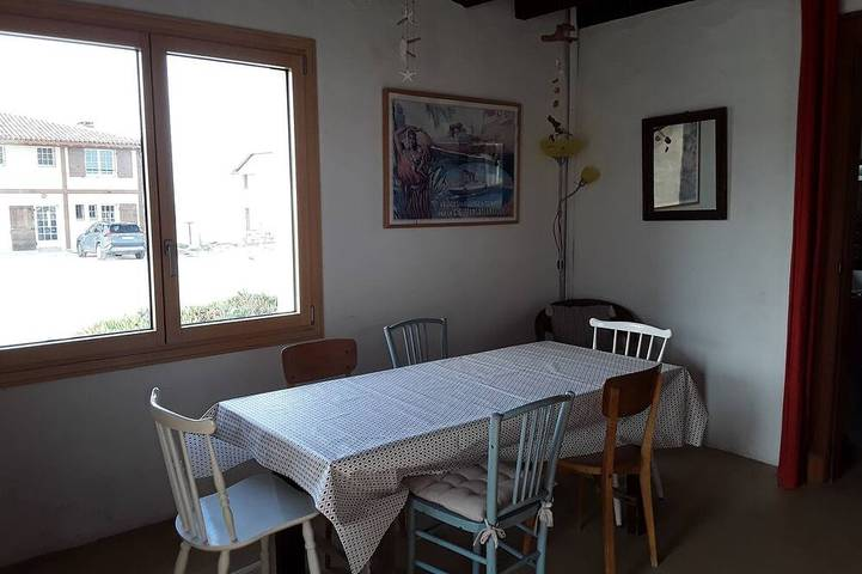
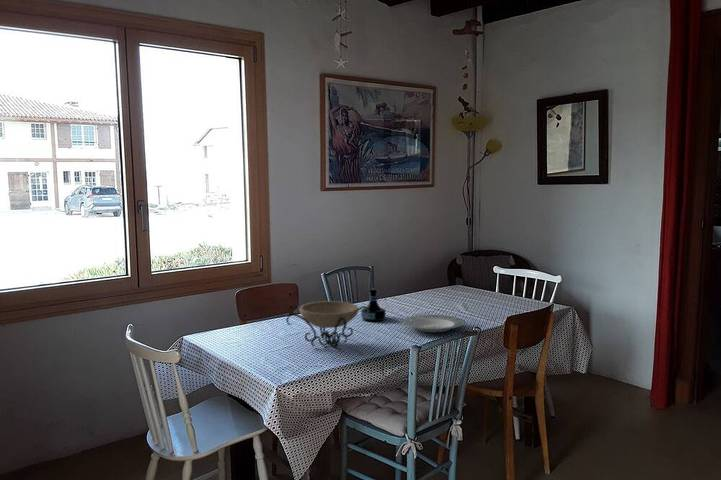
+ decorative bowl [285,300,369,349]
+ tequila bottle [360,288,387,322]
+ plate [401,314,466,333]
